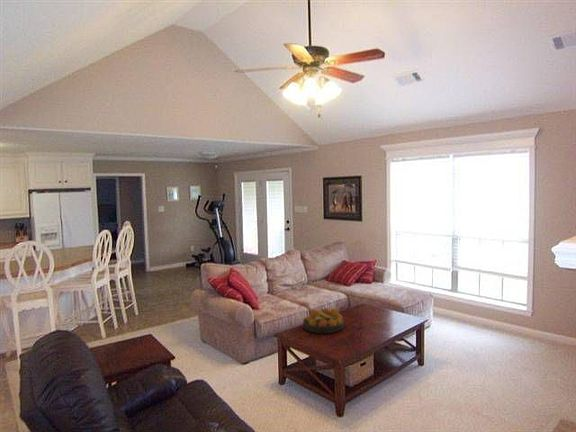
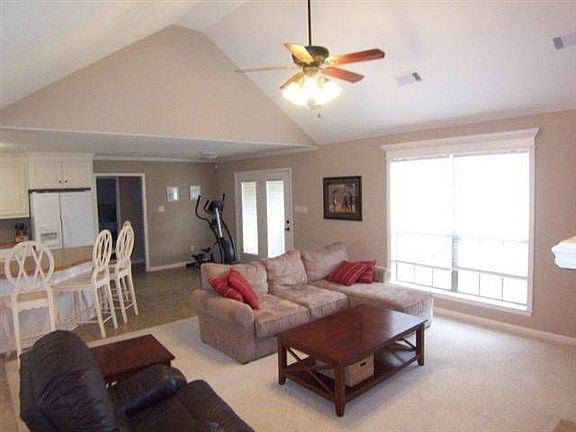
- fruit bowl [302,307,345,334]
